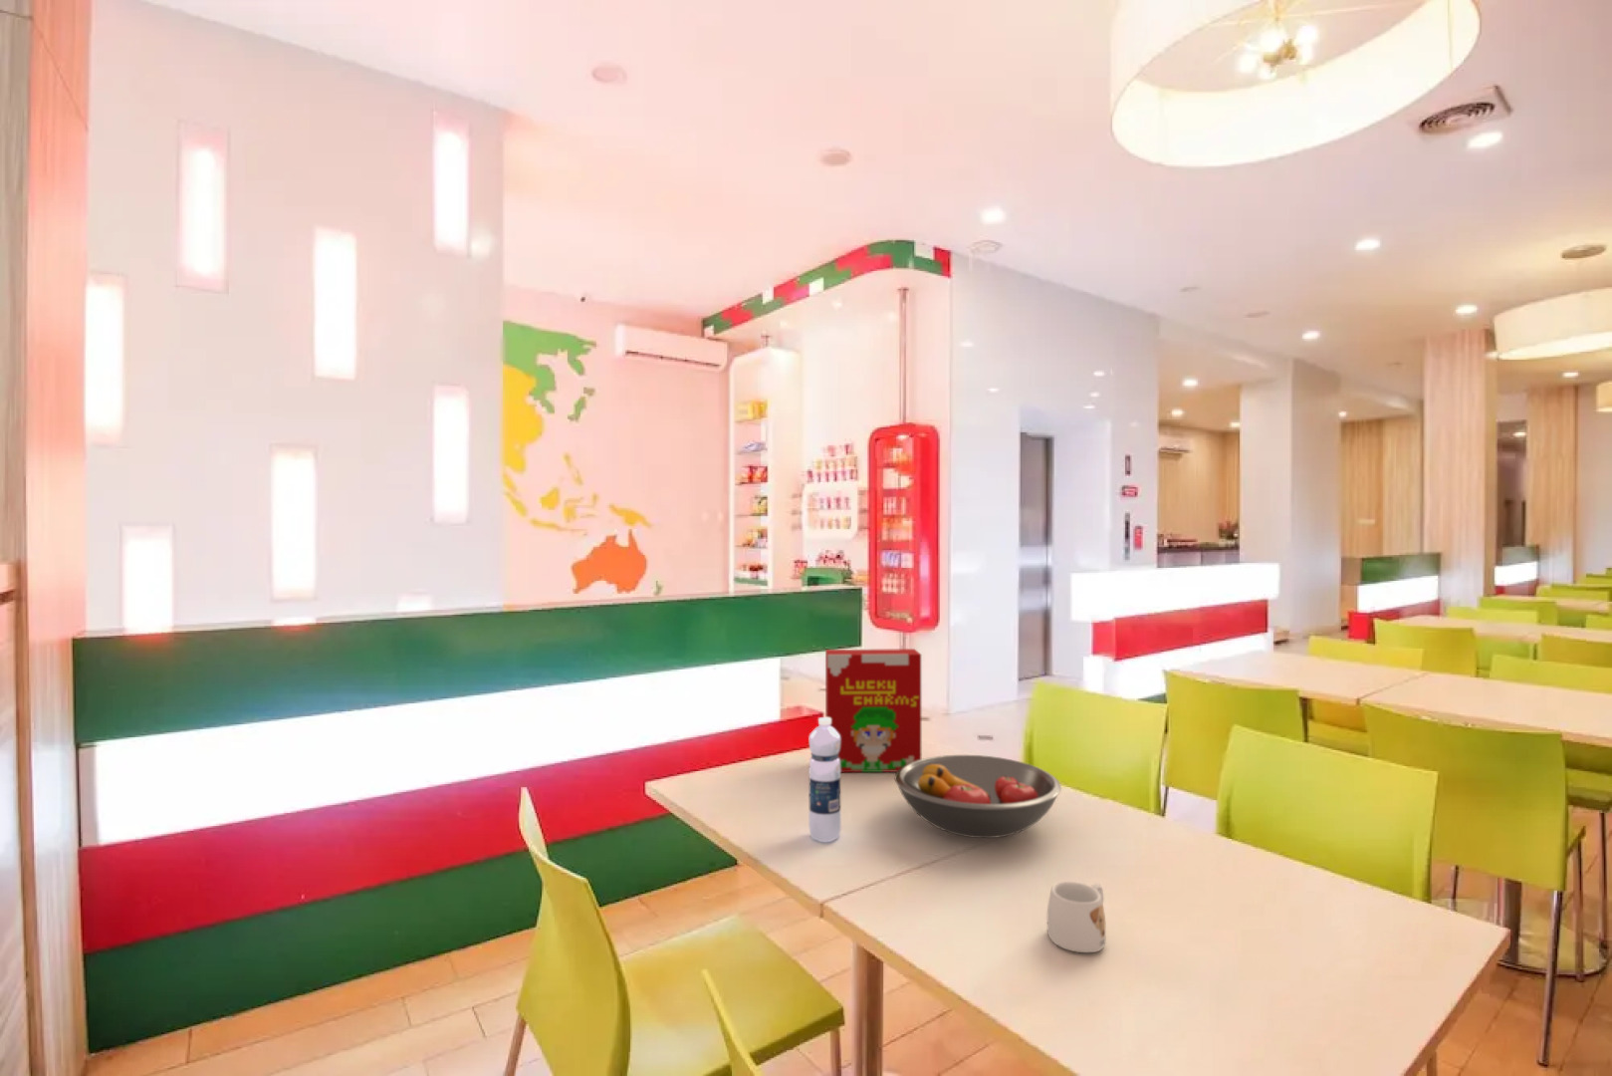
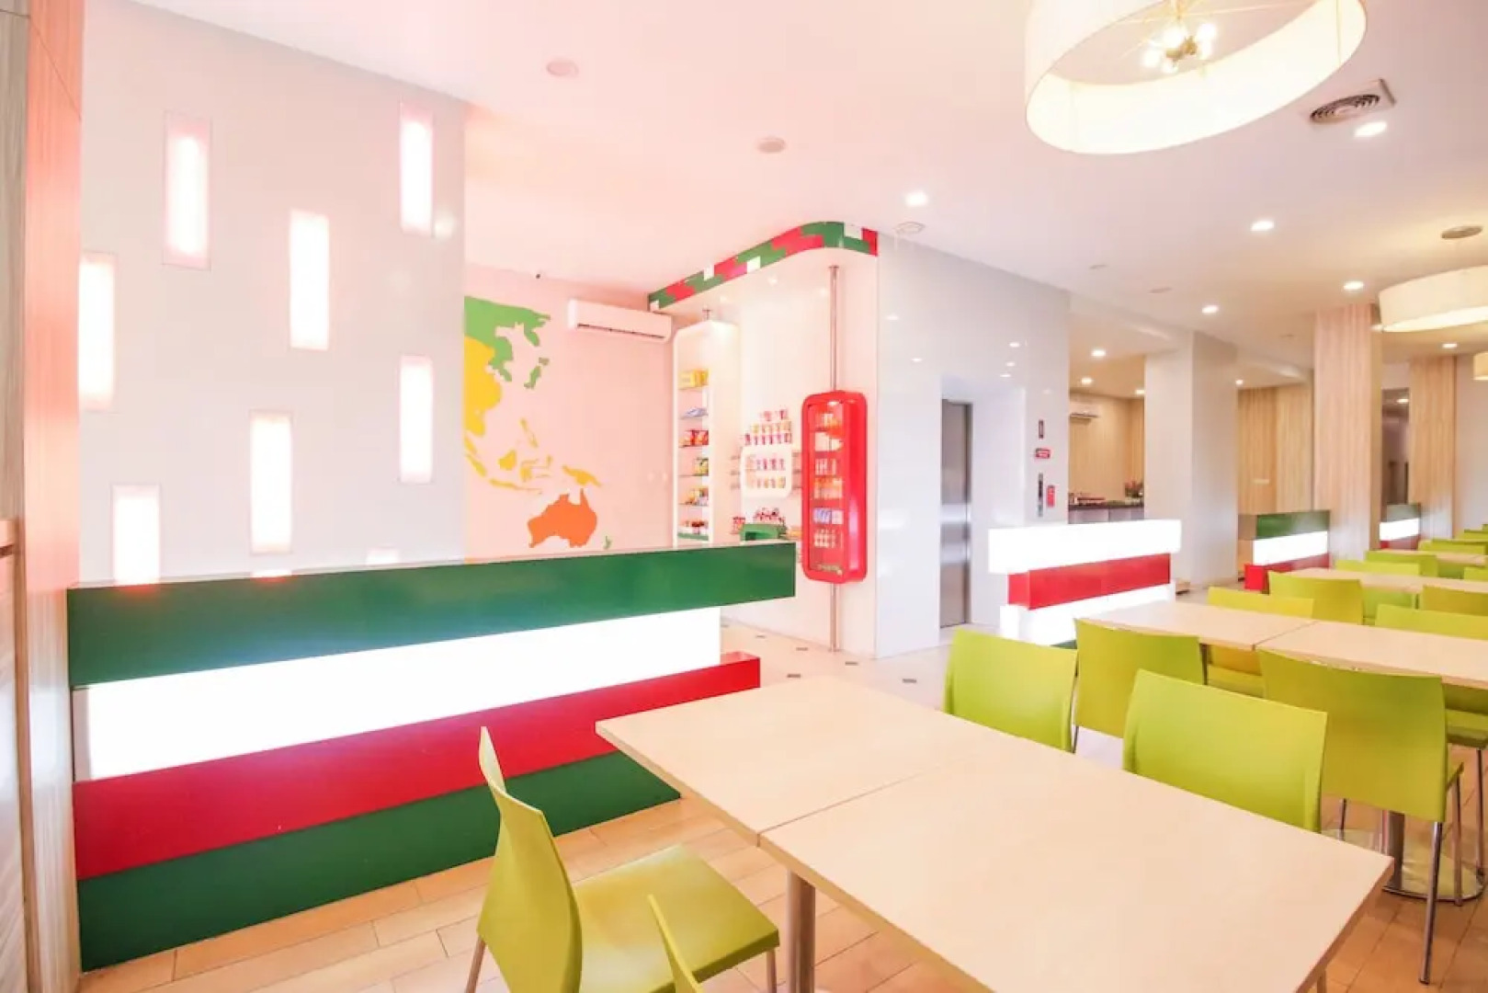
- mug [1047,880,1107,954]
- cereal box [825,647,922,773]
- fruit bowl [894,754,1062,839]
- water bottle [808,717,843,843]
